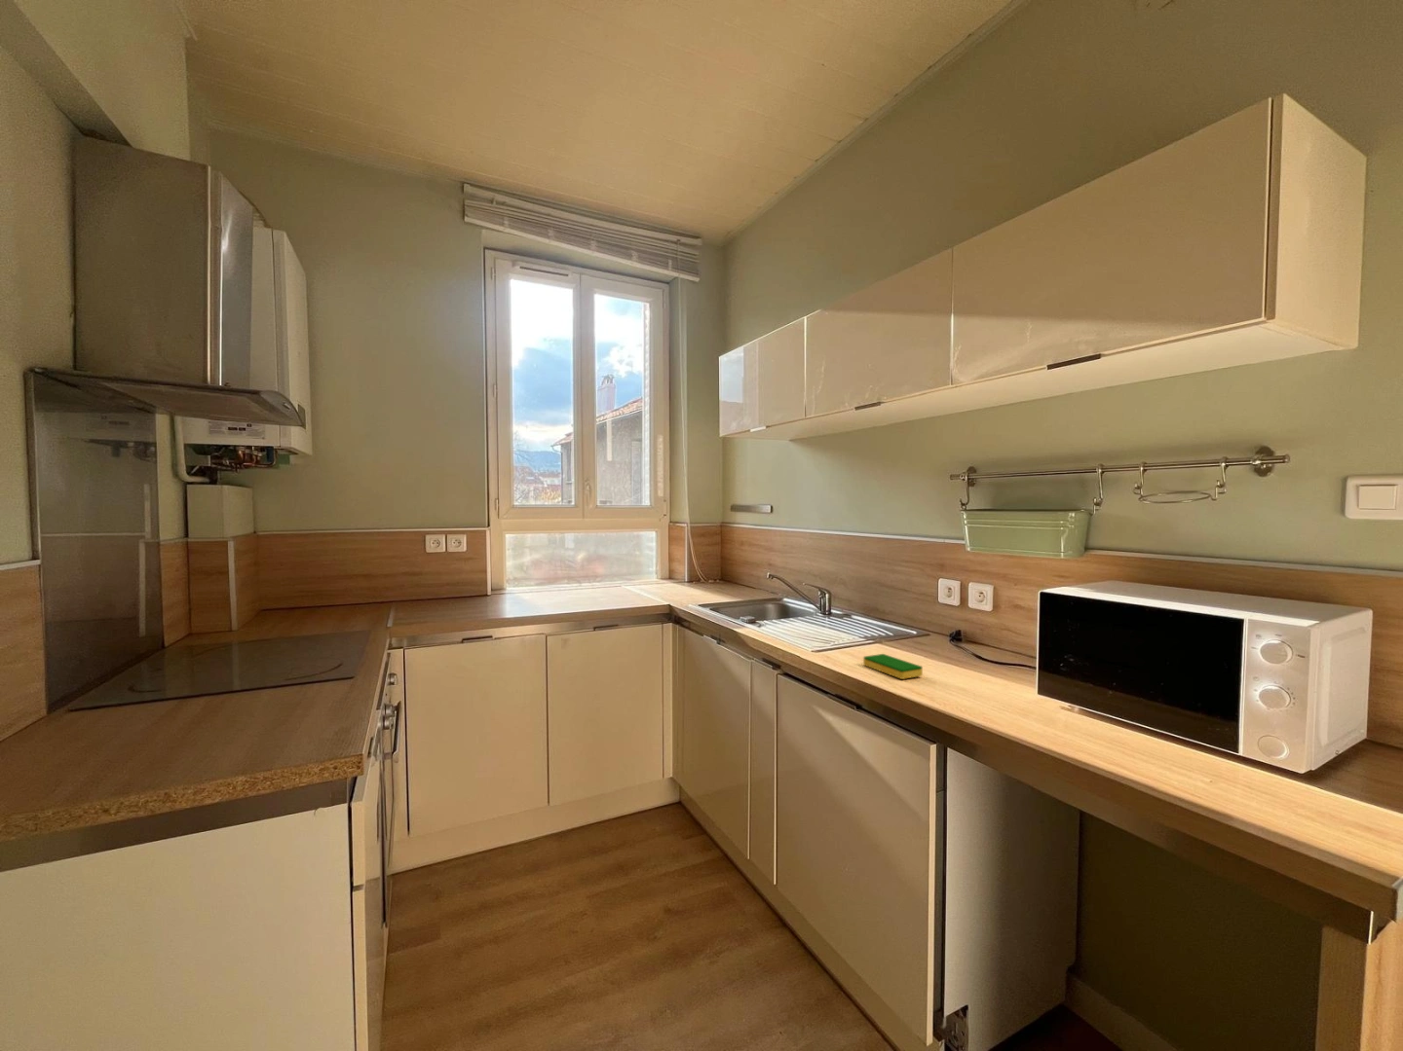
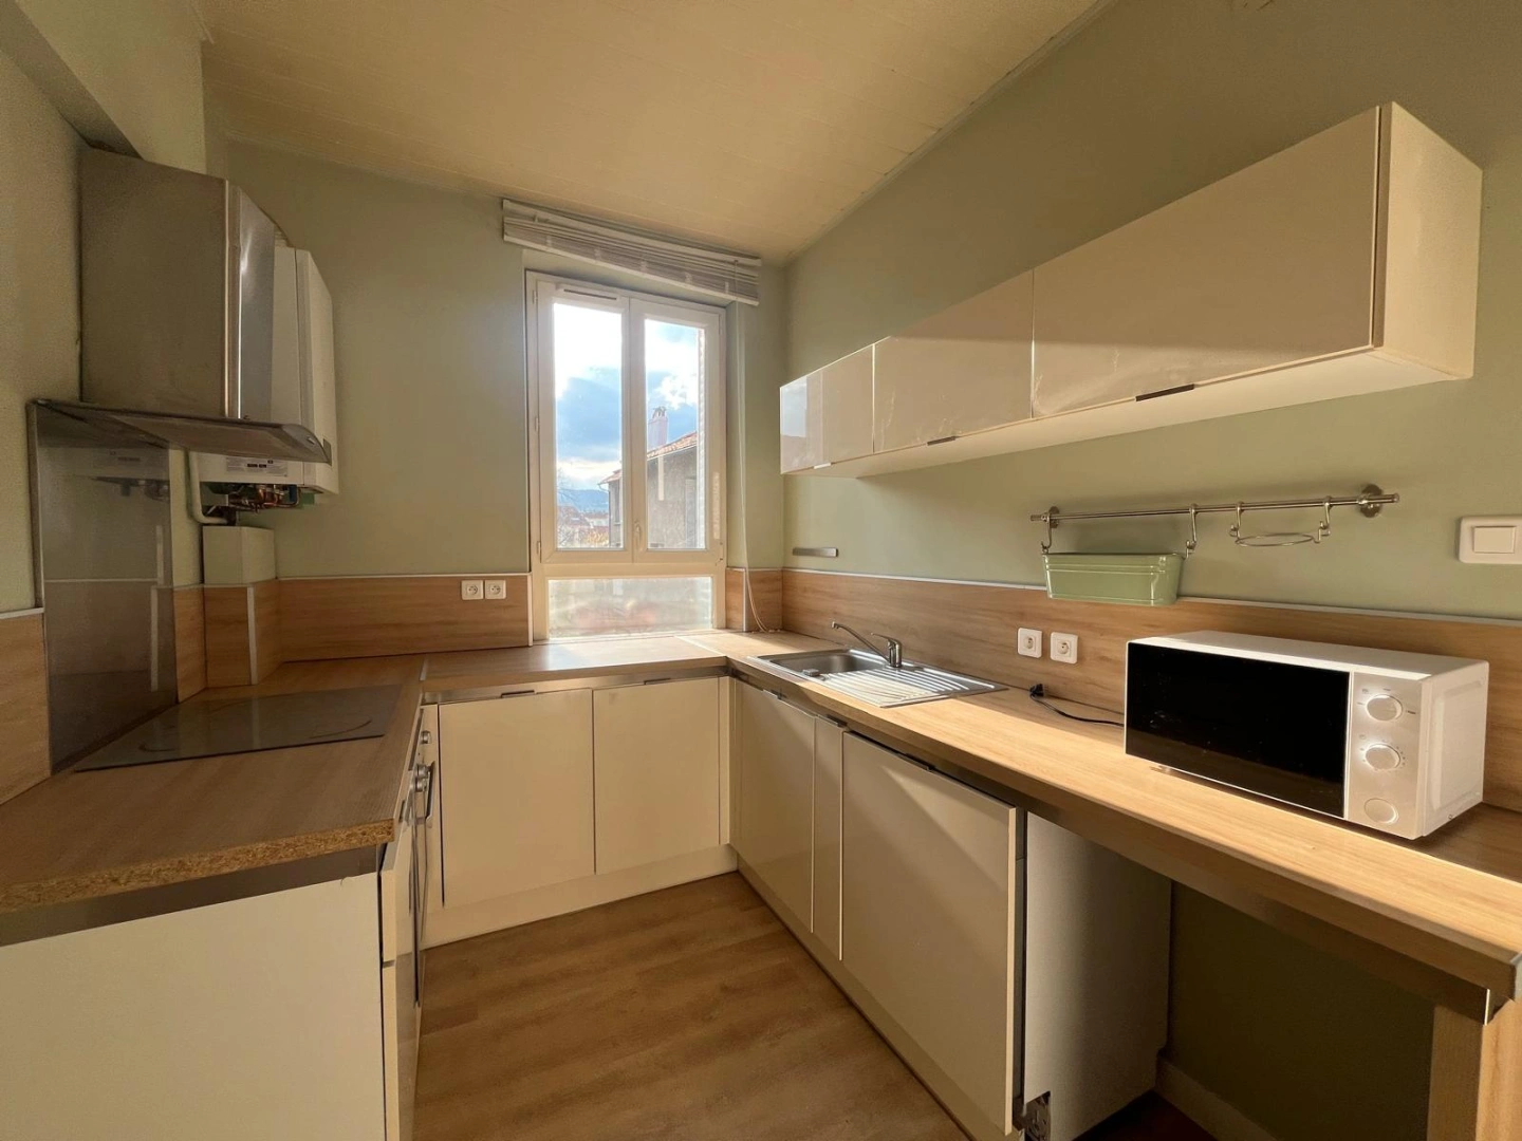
- dish sponge [863,652,924,680]
